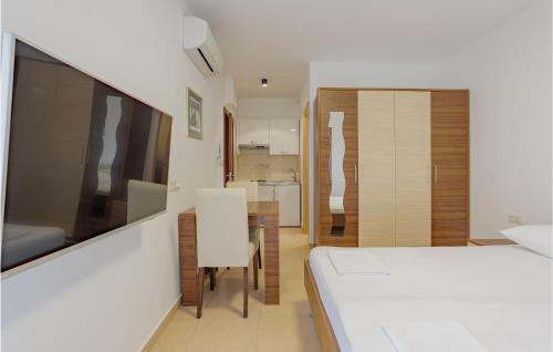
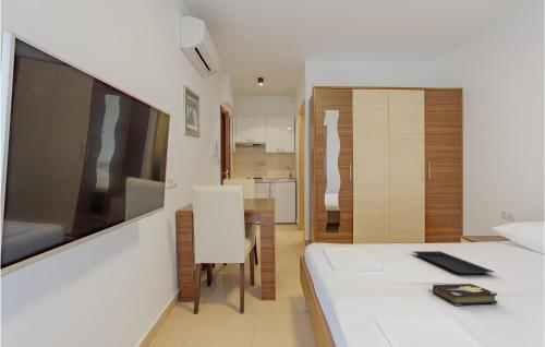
+ serving tray [411,250,496,276]
+ hardback book [432,283,499,307]
